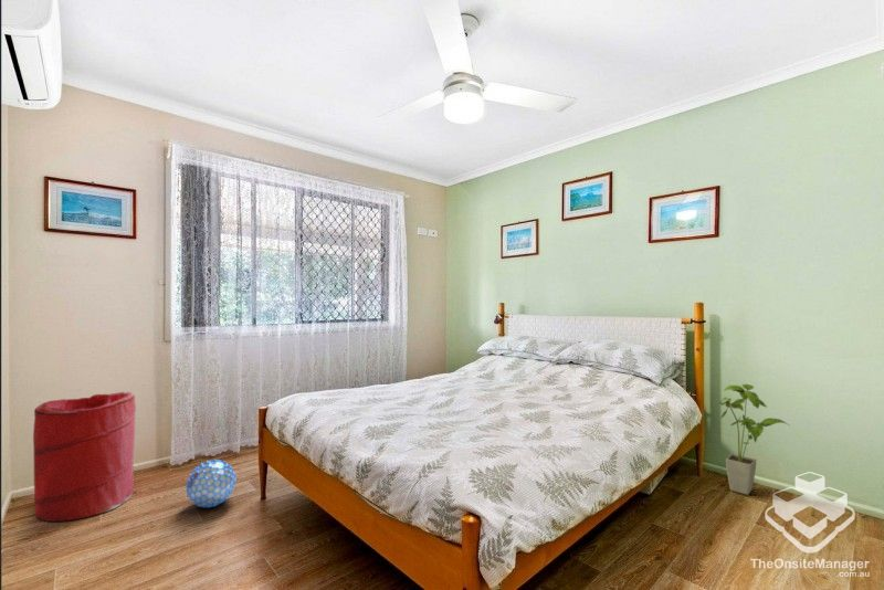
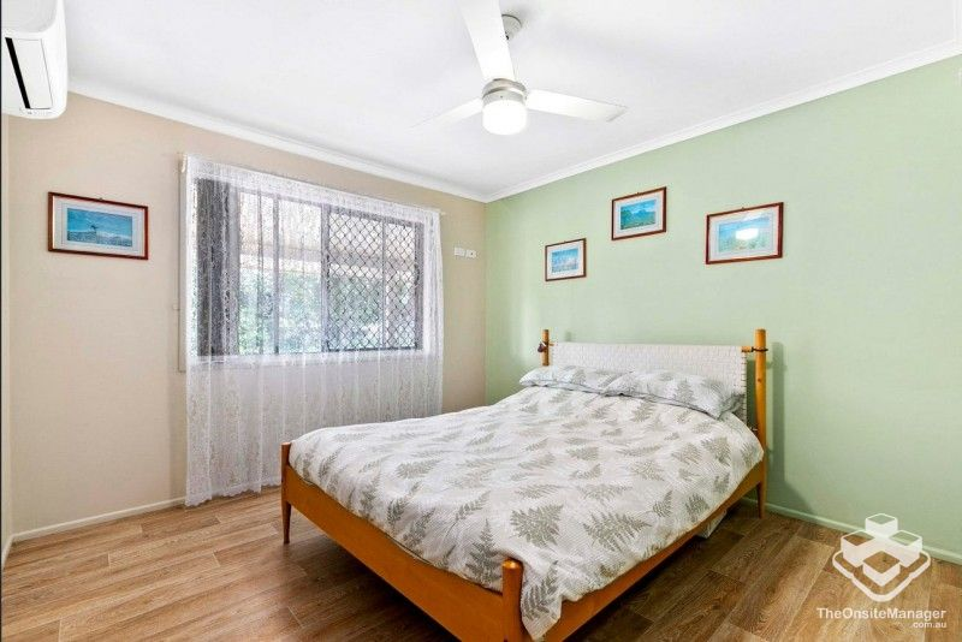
- ball [185,459,236,508]
- house plant [717,383,790,496]
- laundry hamper [32,391,137,523]
